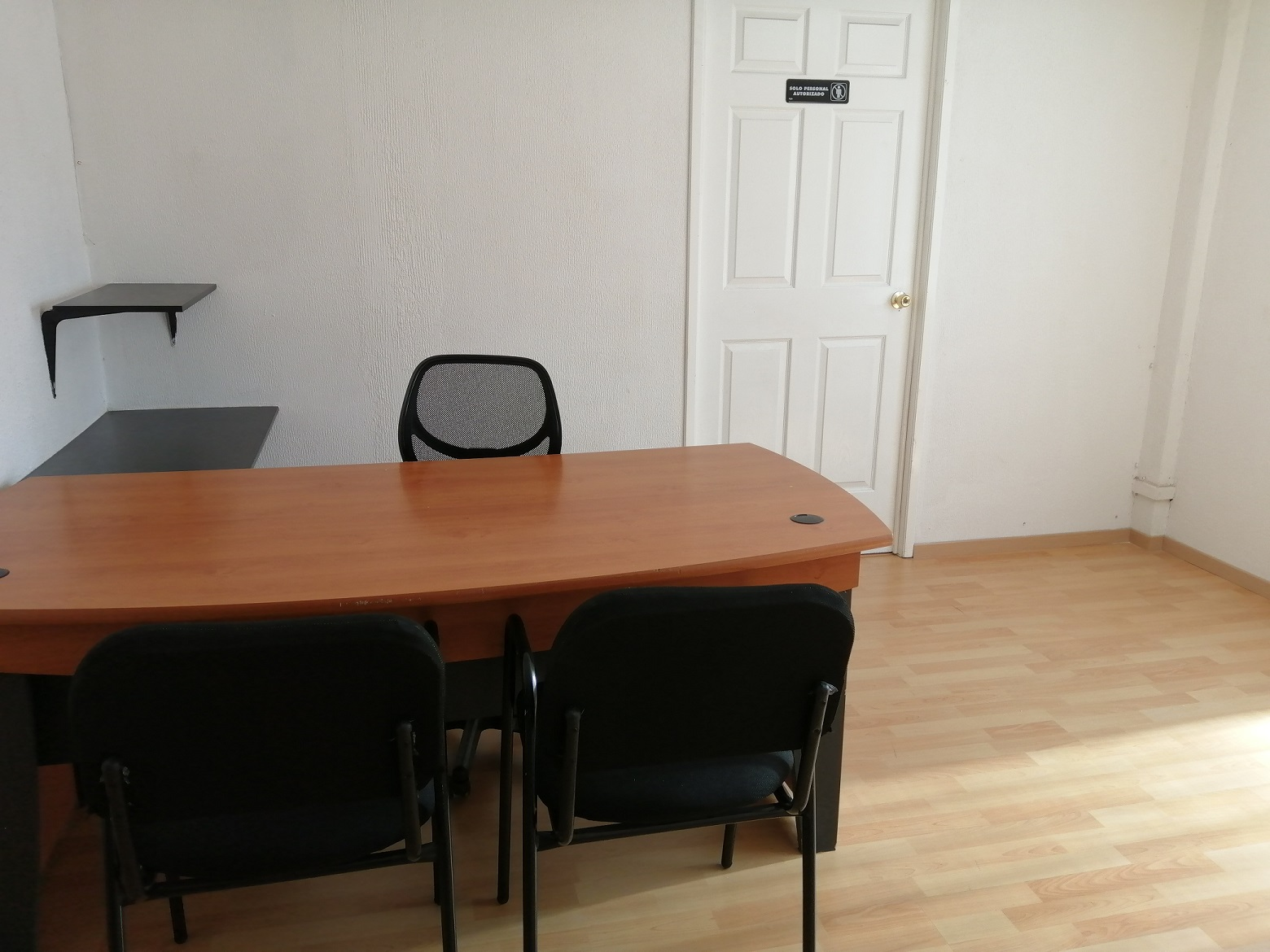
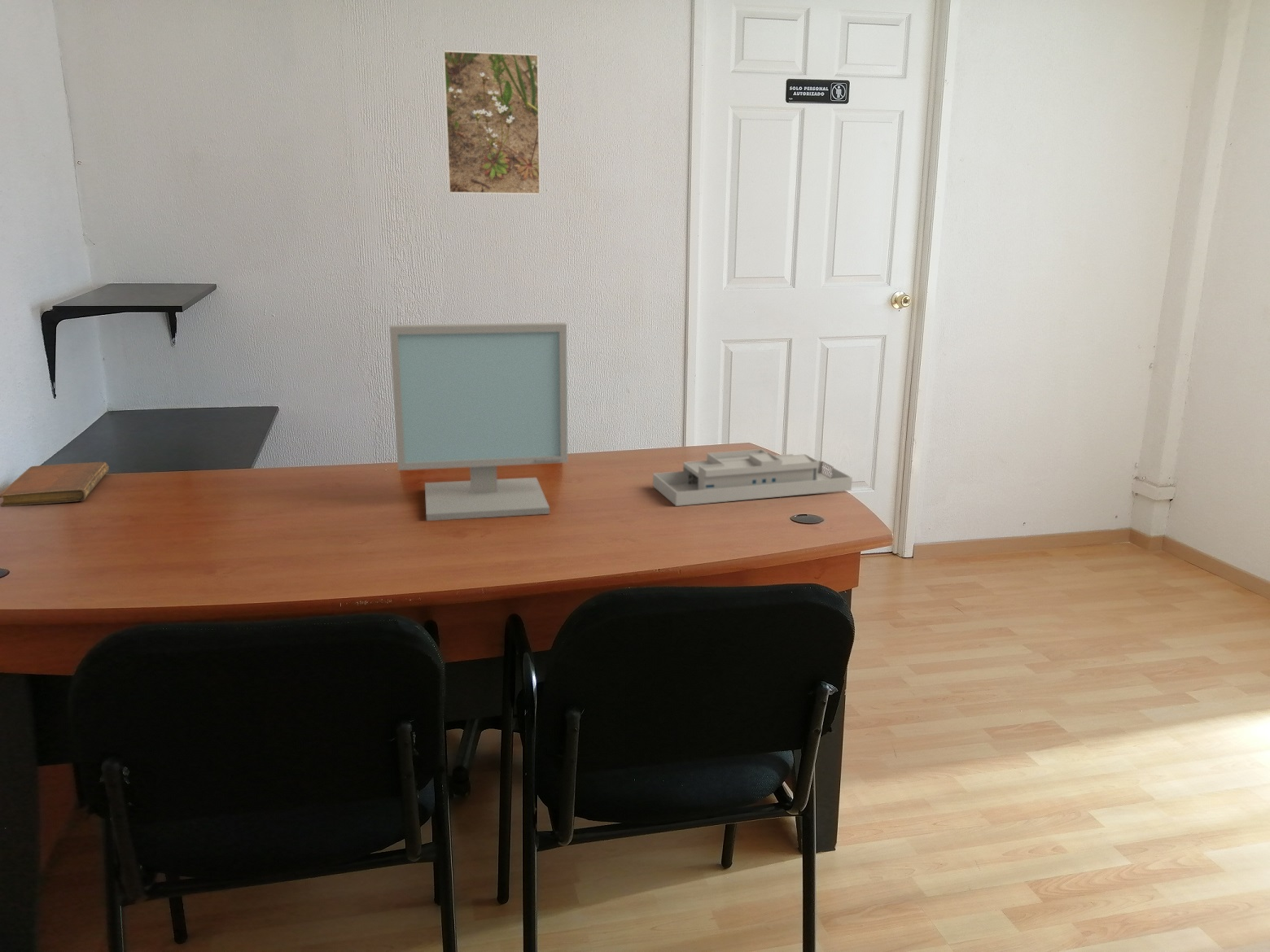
+ computer monitor [389,321,568,522]
+ notebook [0,461,110,508]
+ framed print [442,50,541,195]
+ desk organizer [652,448,853,507]
